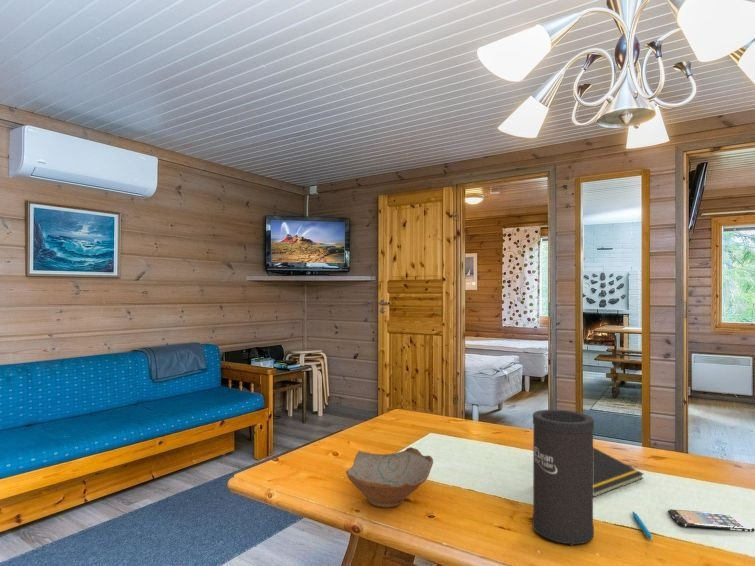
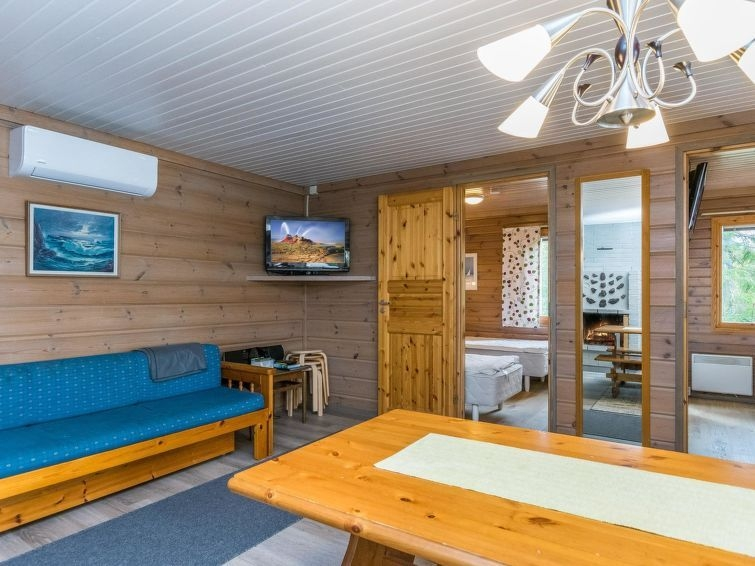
- notepad [593,446,645,498]
- speaker [532,409,595,547]
- smartphone [667,508,755,533]
- pen [632,511,653,540]
- bowl [345,446,434,509]
